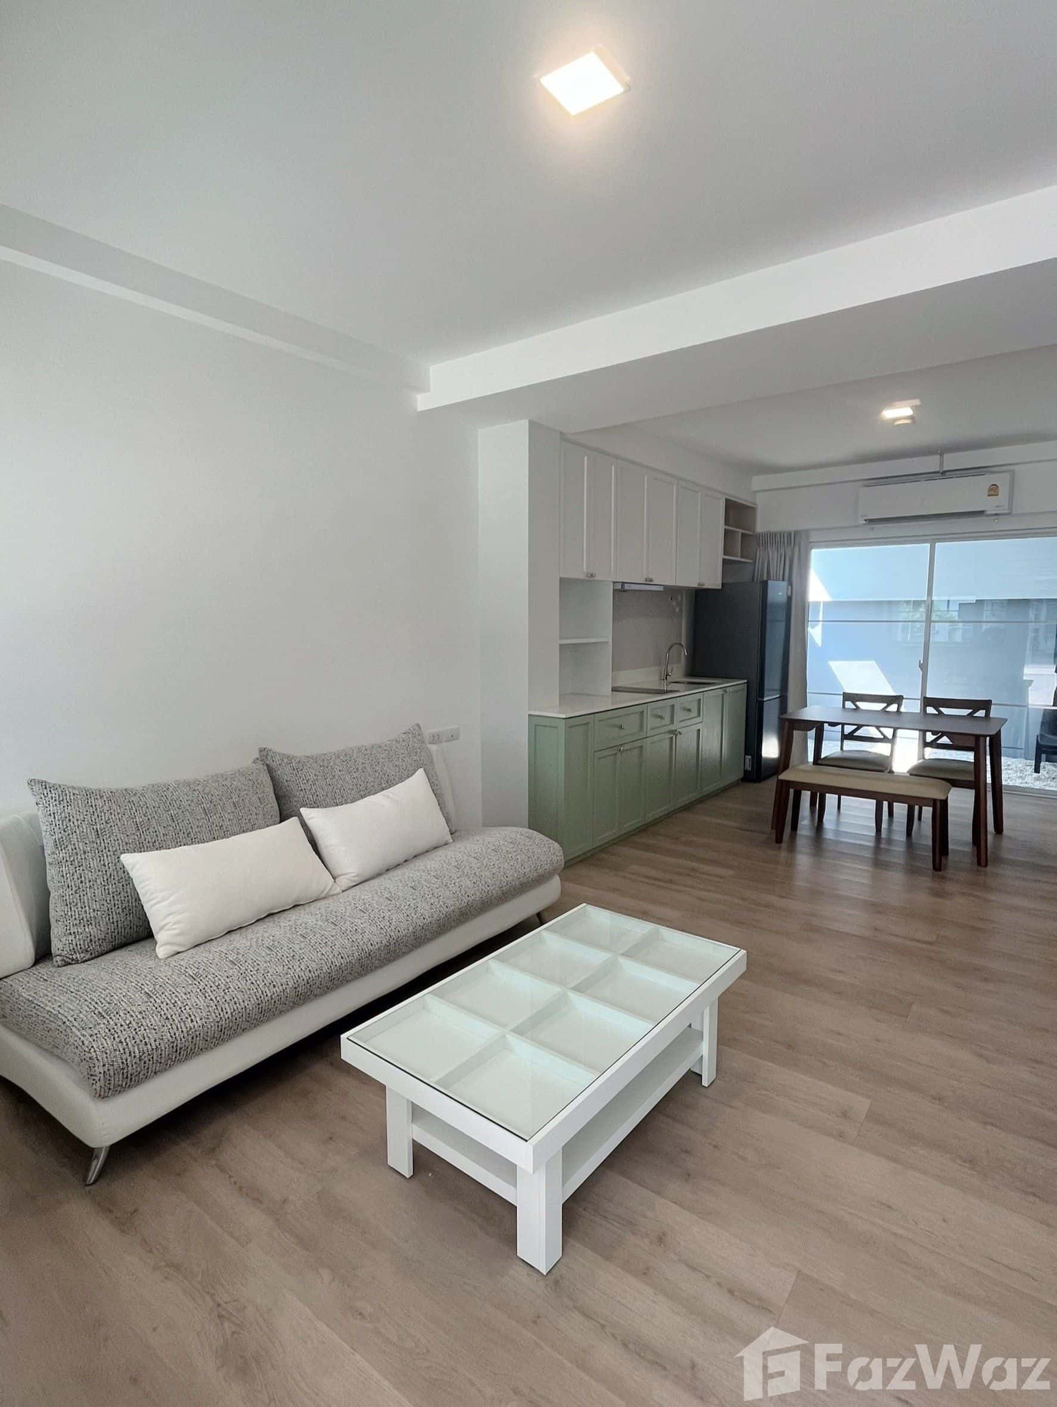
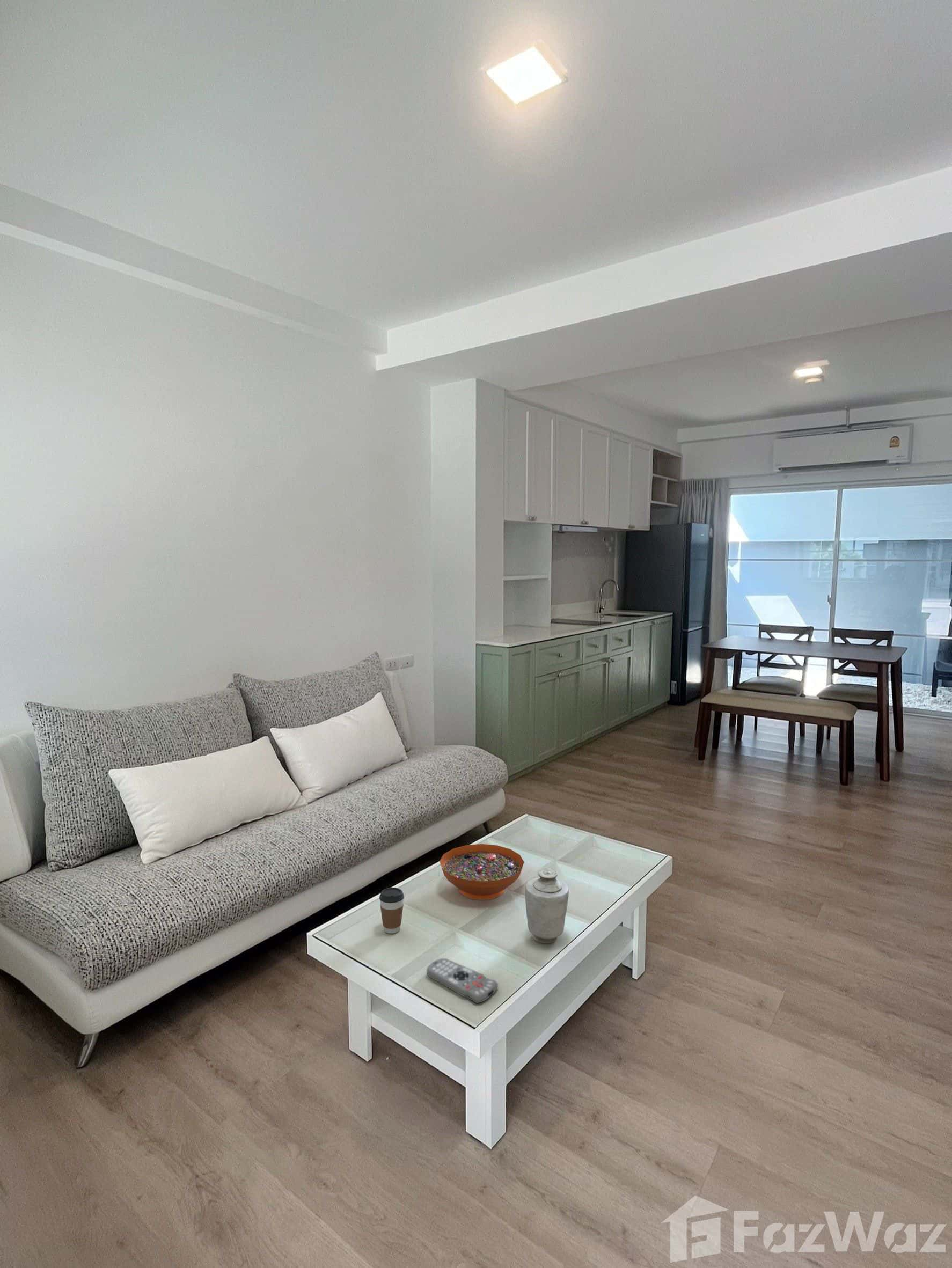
+ coffee cup [379,887,405,934]
+ decorative bowl [439,844,524,900]
+ remote control [426,958,499,1004]
+ vase [524,868,569,944]
